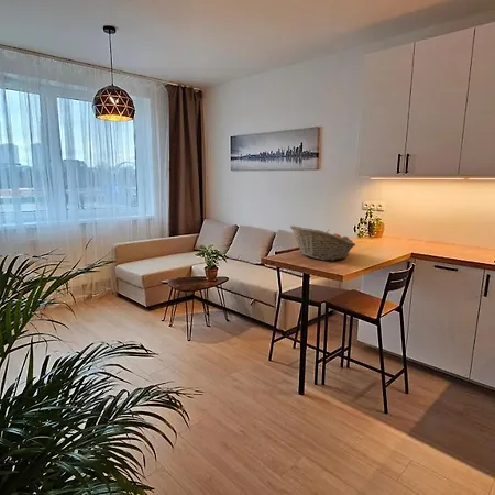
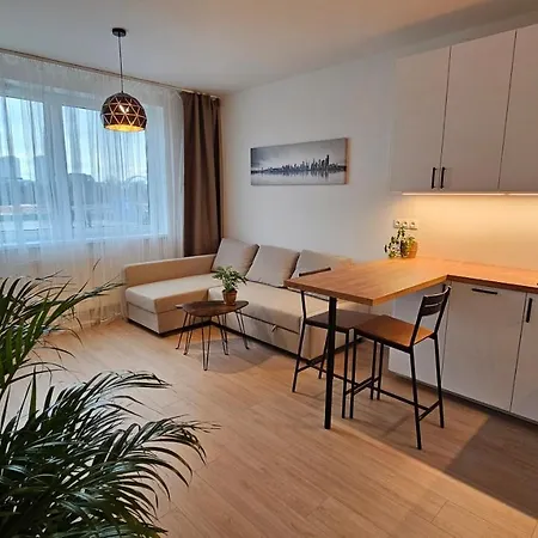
- fruit basket [289,224,356,262]
